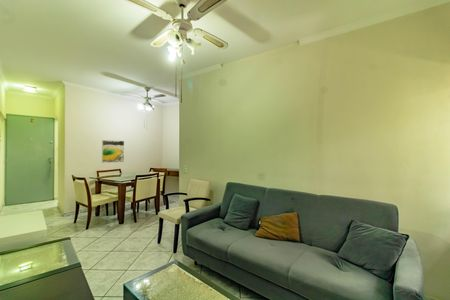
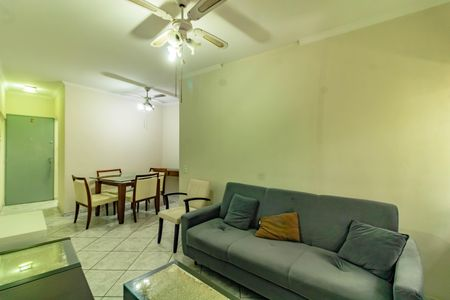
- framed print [101,139,125,164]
